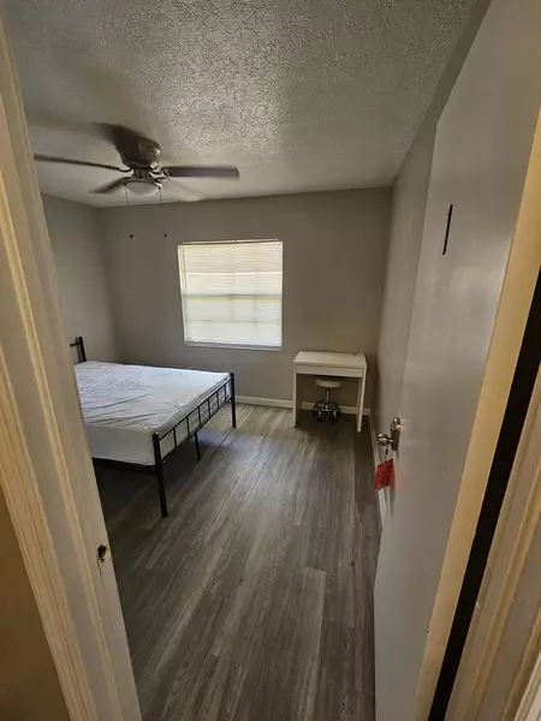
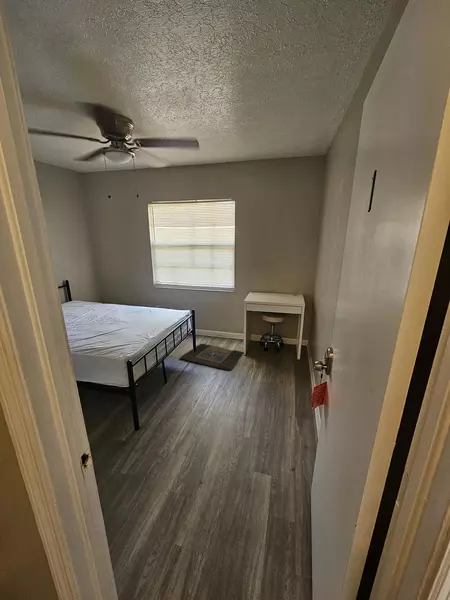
+ rug [178,343,245,372]
